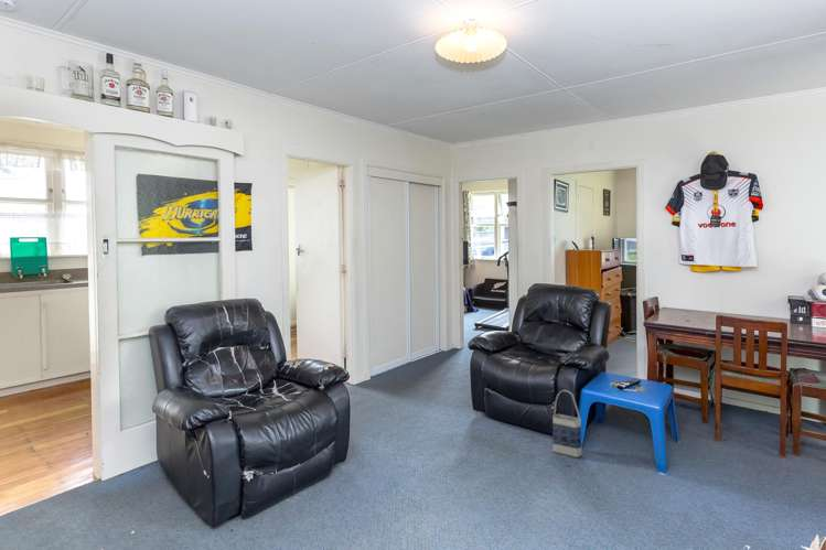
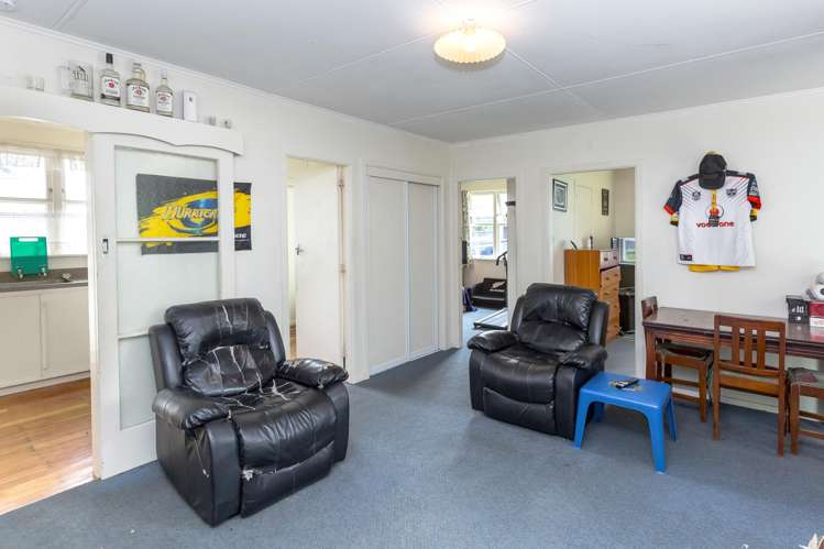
- bag [551,389,582,459]
